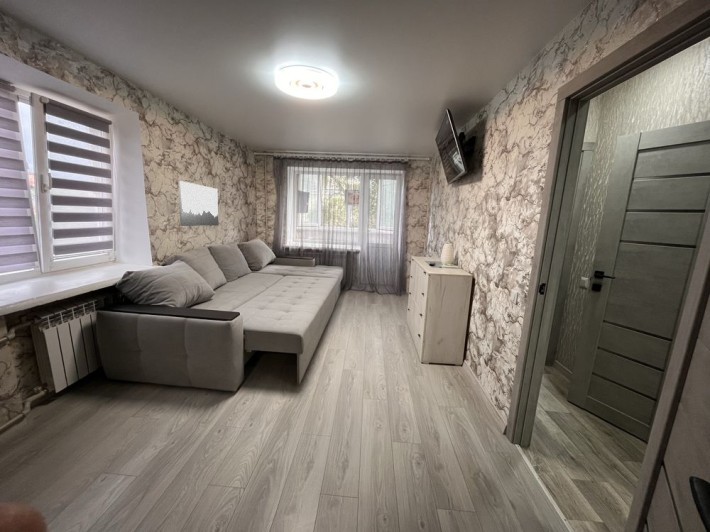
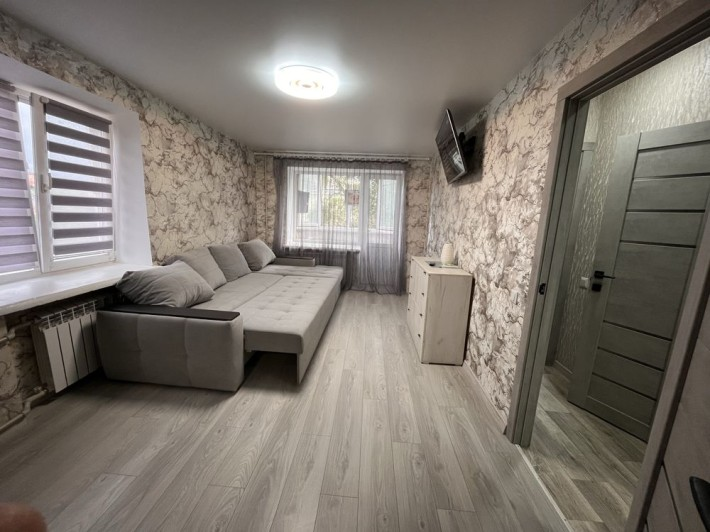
- wall art [177,180,219,227]
